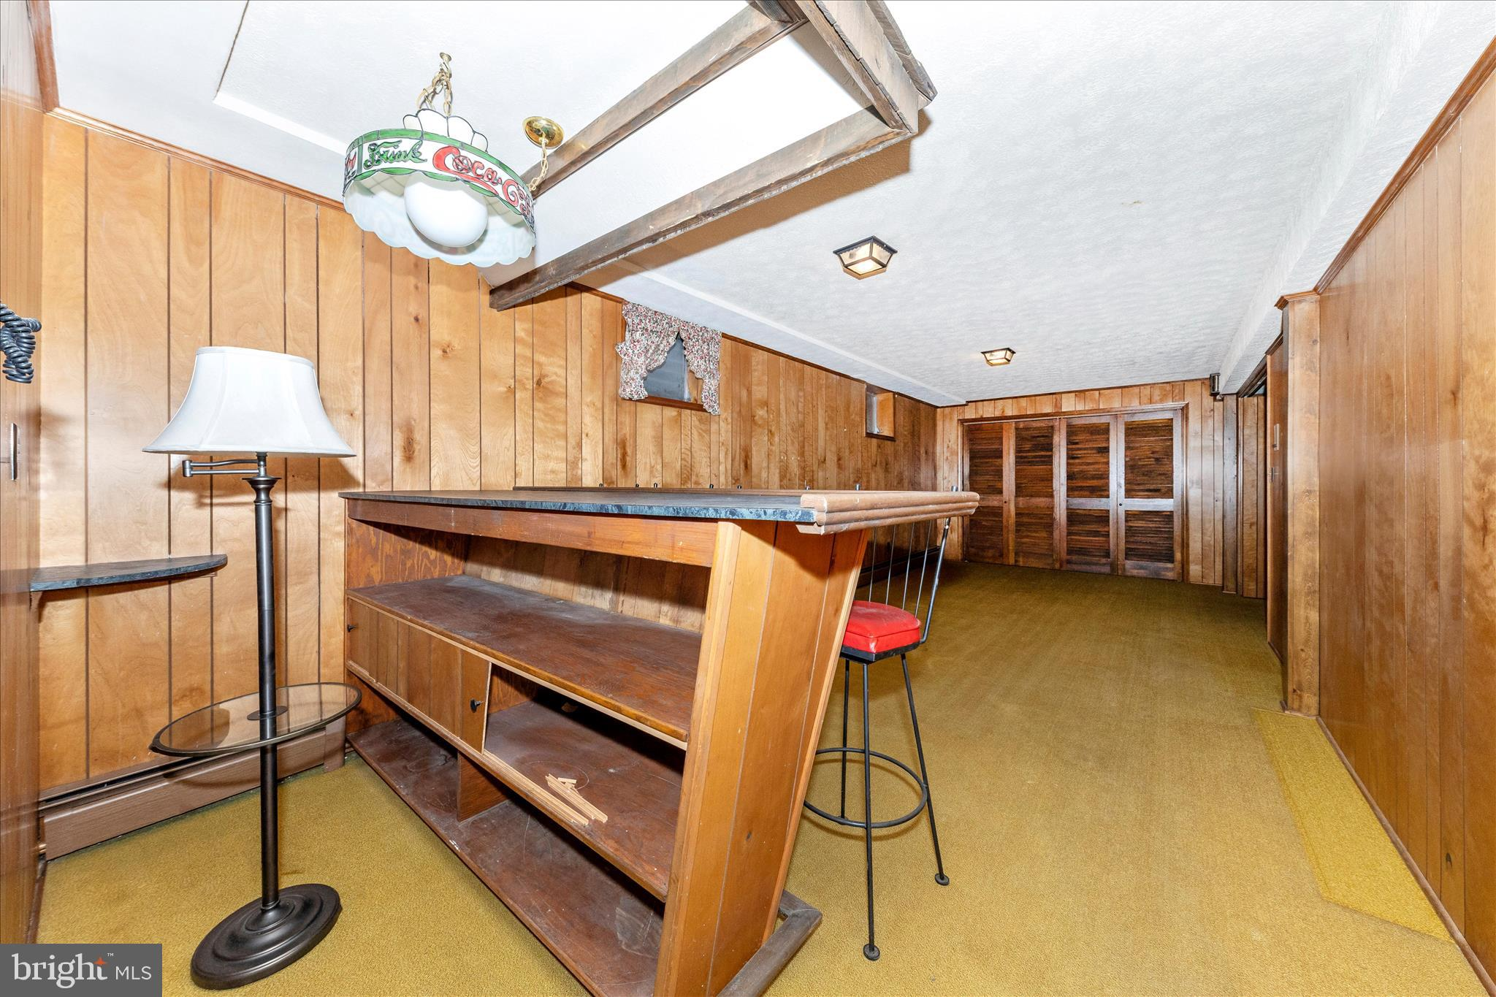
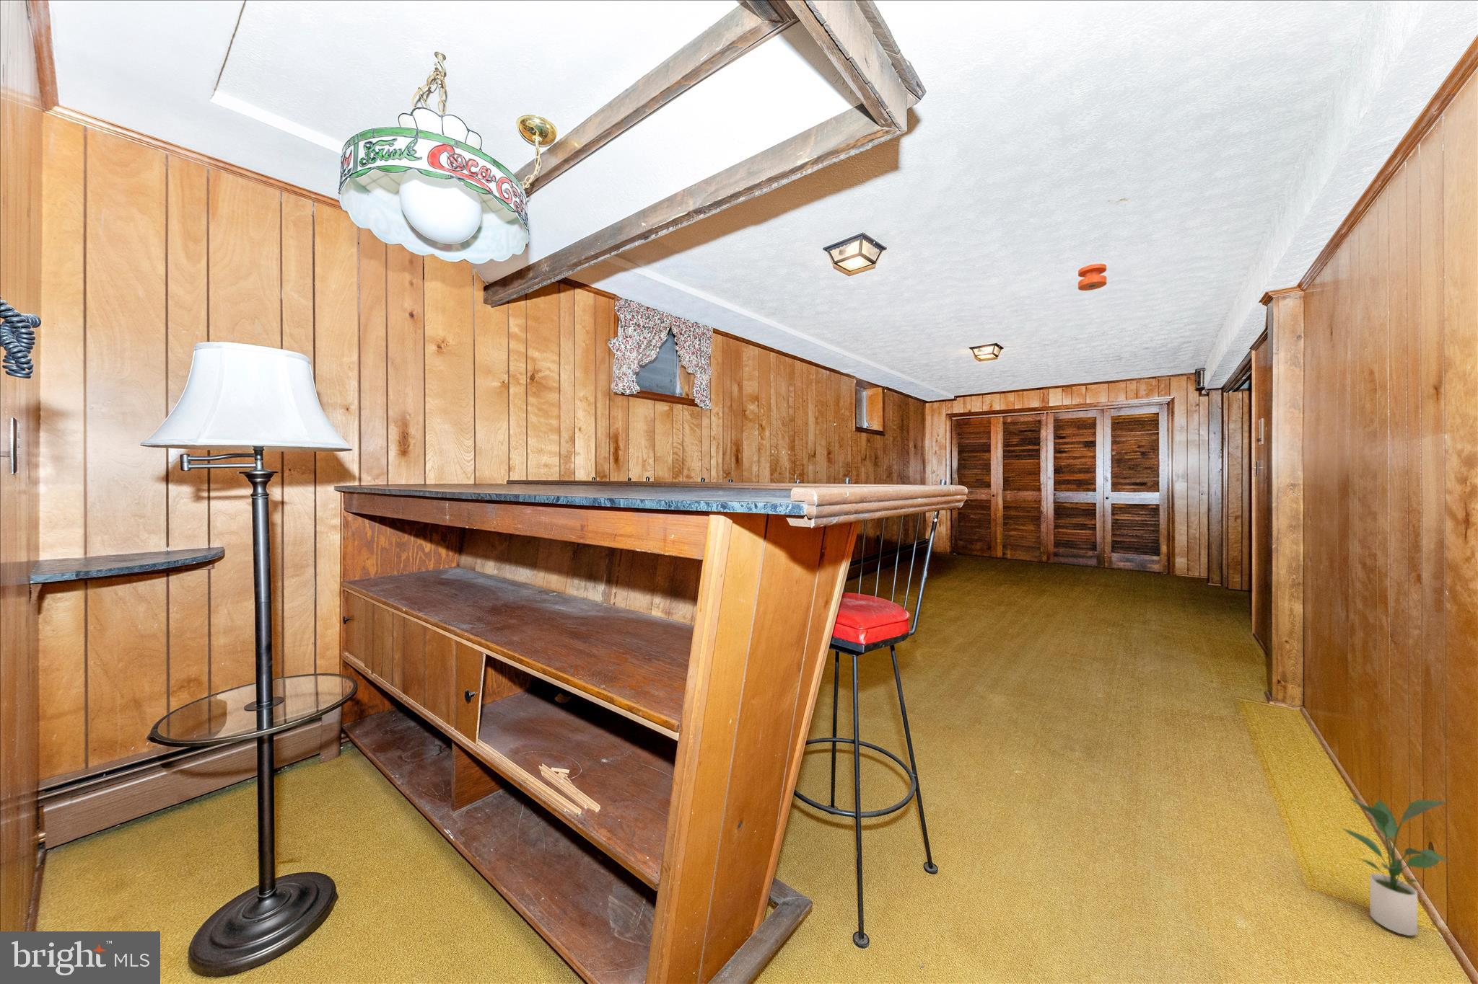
+ potted plant [1341,797,1449,937]
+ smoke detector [1078,264,1107,291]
